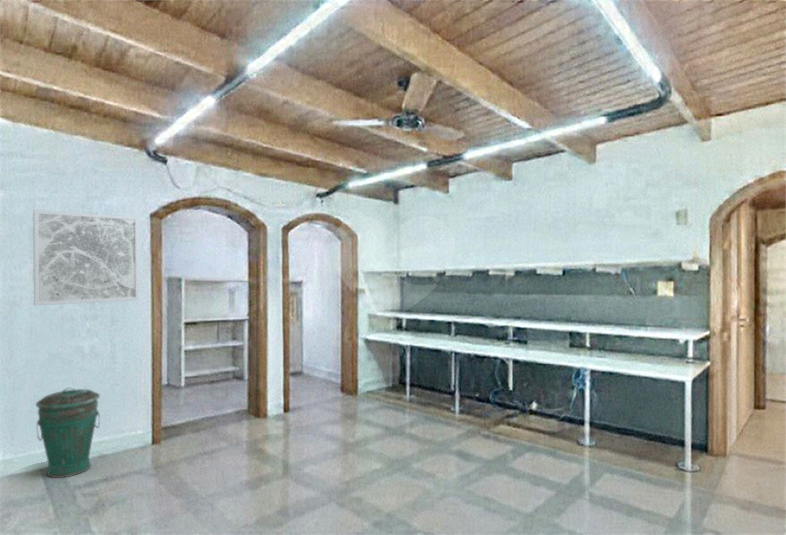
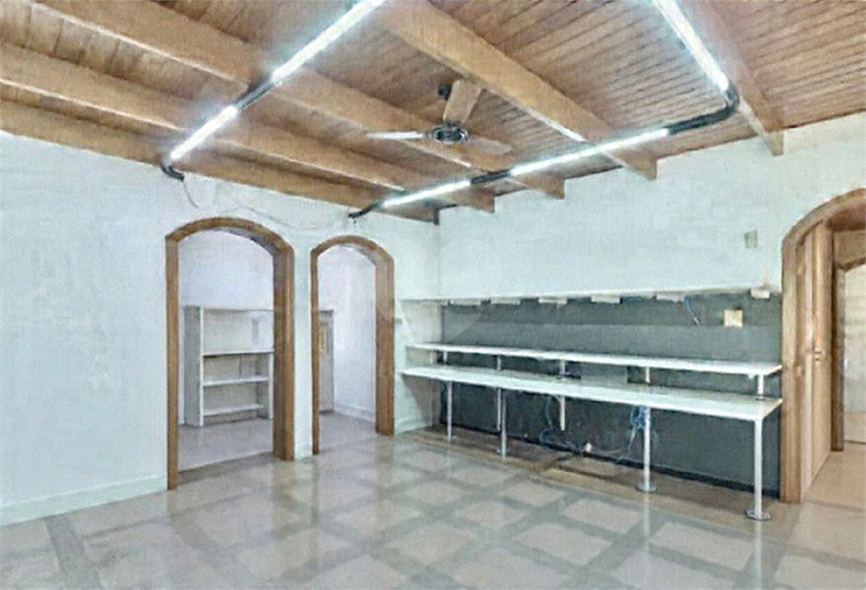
- trash can [35,387,101,479]
- wall art [32,209,140,306]
